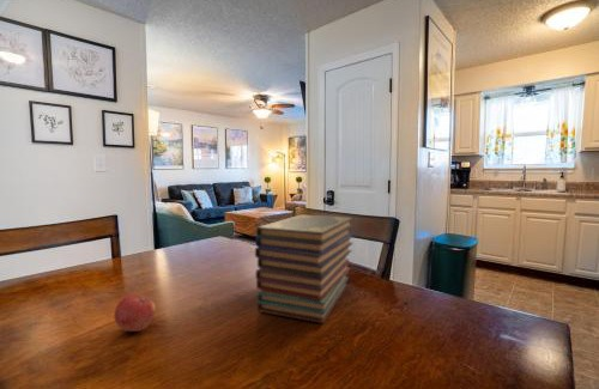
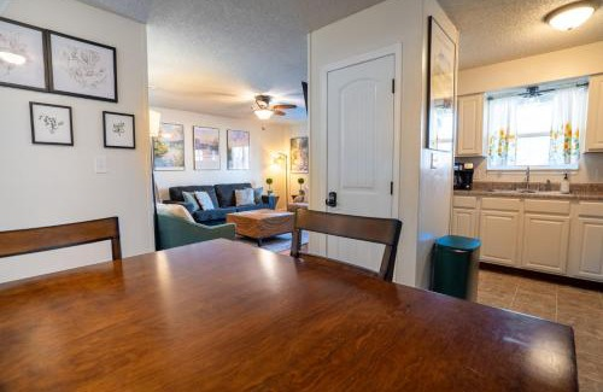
- book stack [254,213,353,324]
- apple [114,293,157,333]
